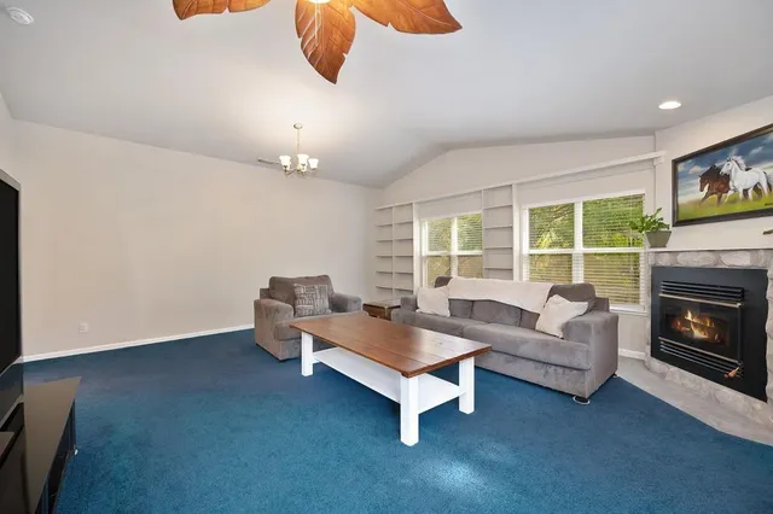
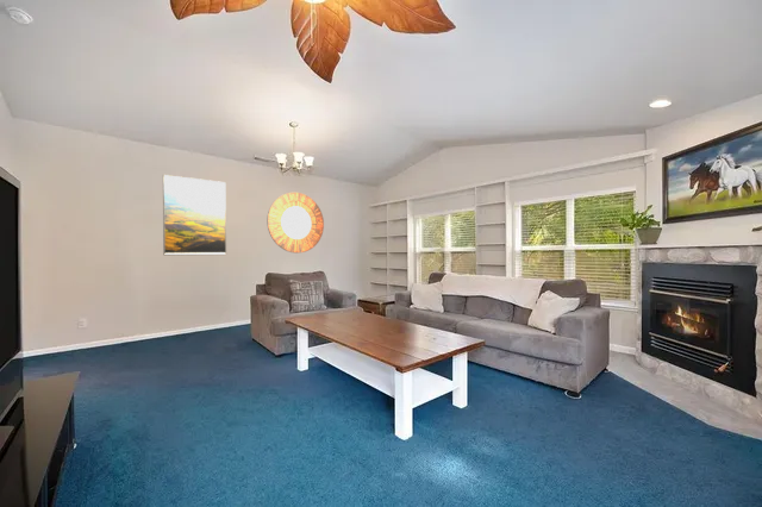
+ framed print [162,174,227,256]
+ home mirror [267,192,325,255]
